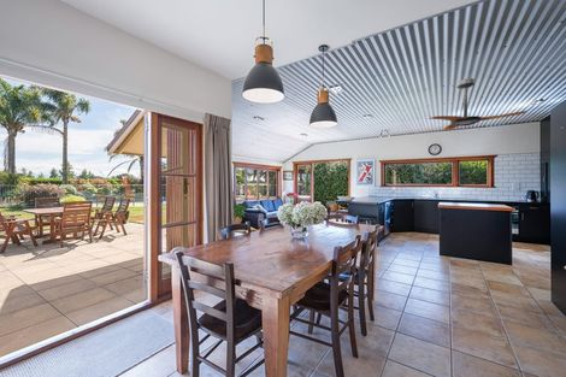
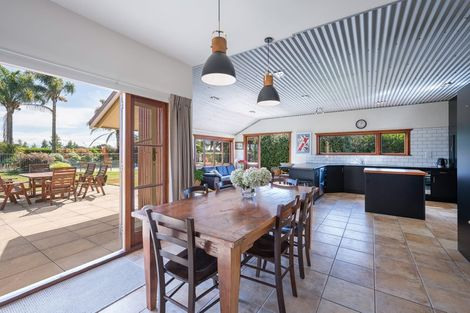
- ceiling fan [428,77,527,132]
